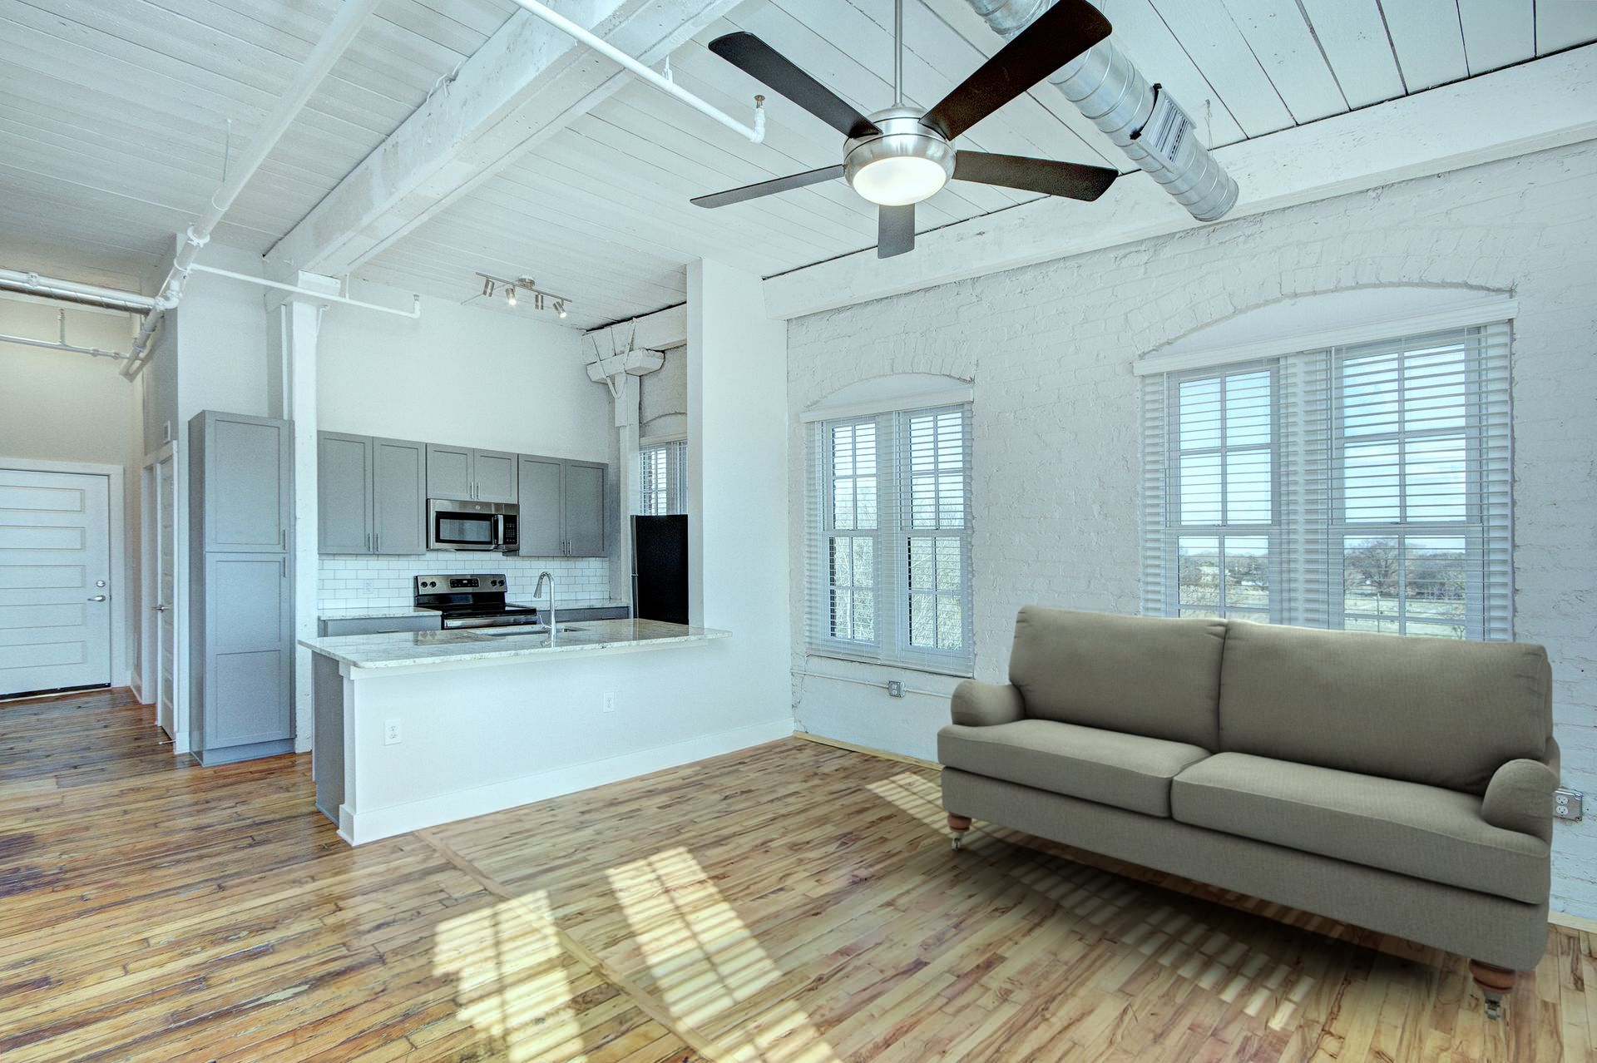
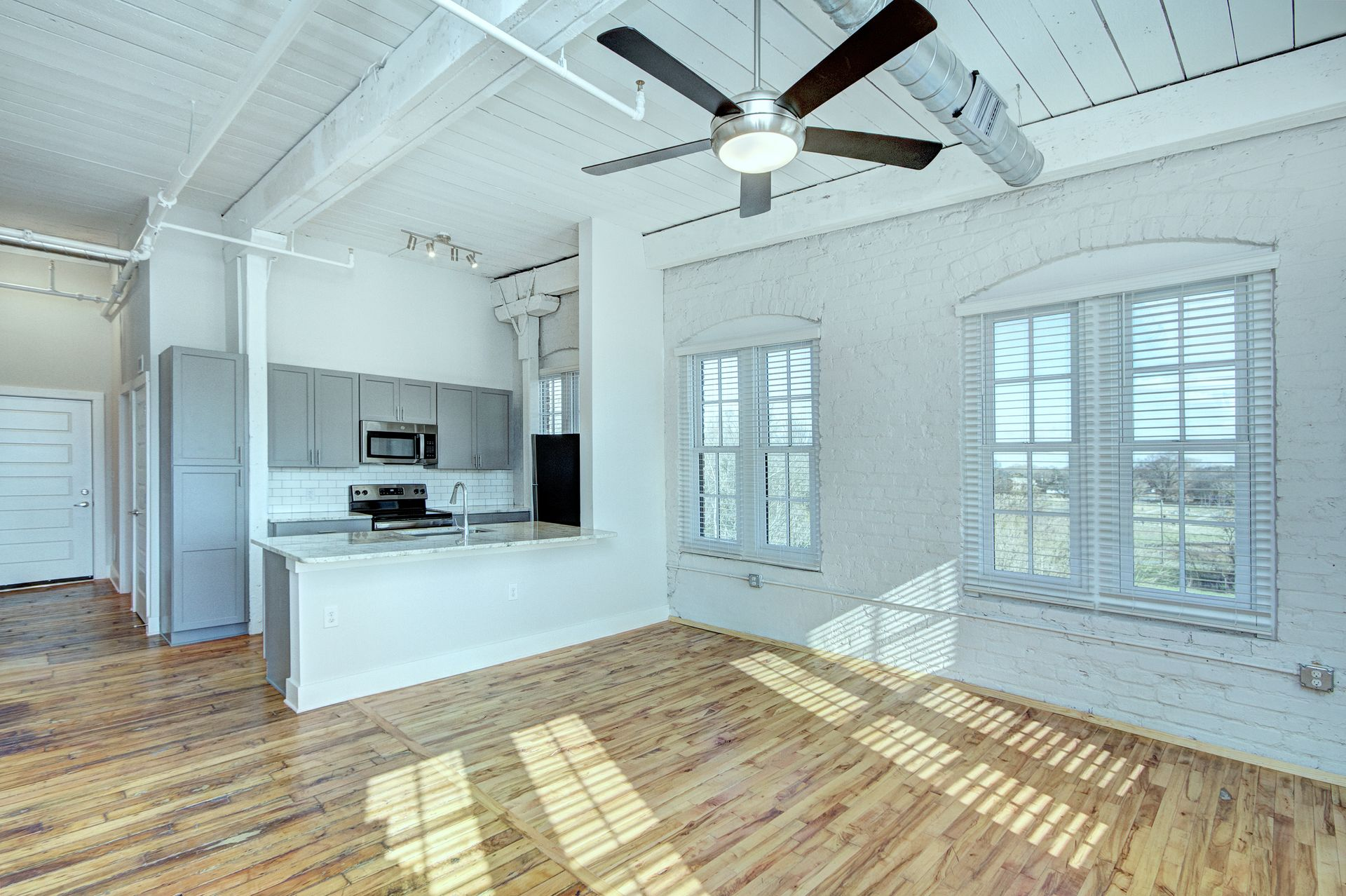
- sofa [936,605,1561,1021]
